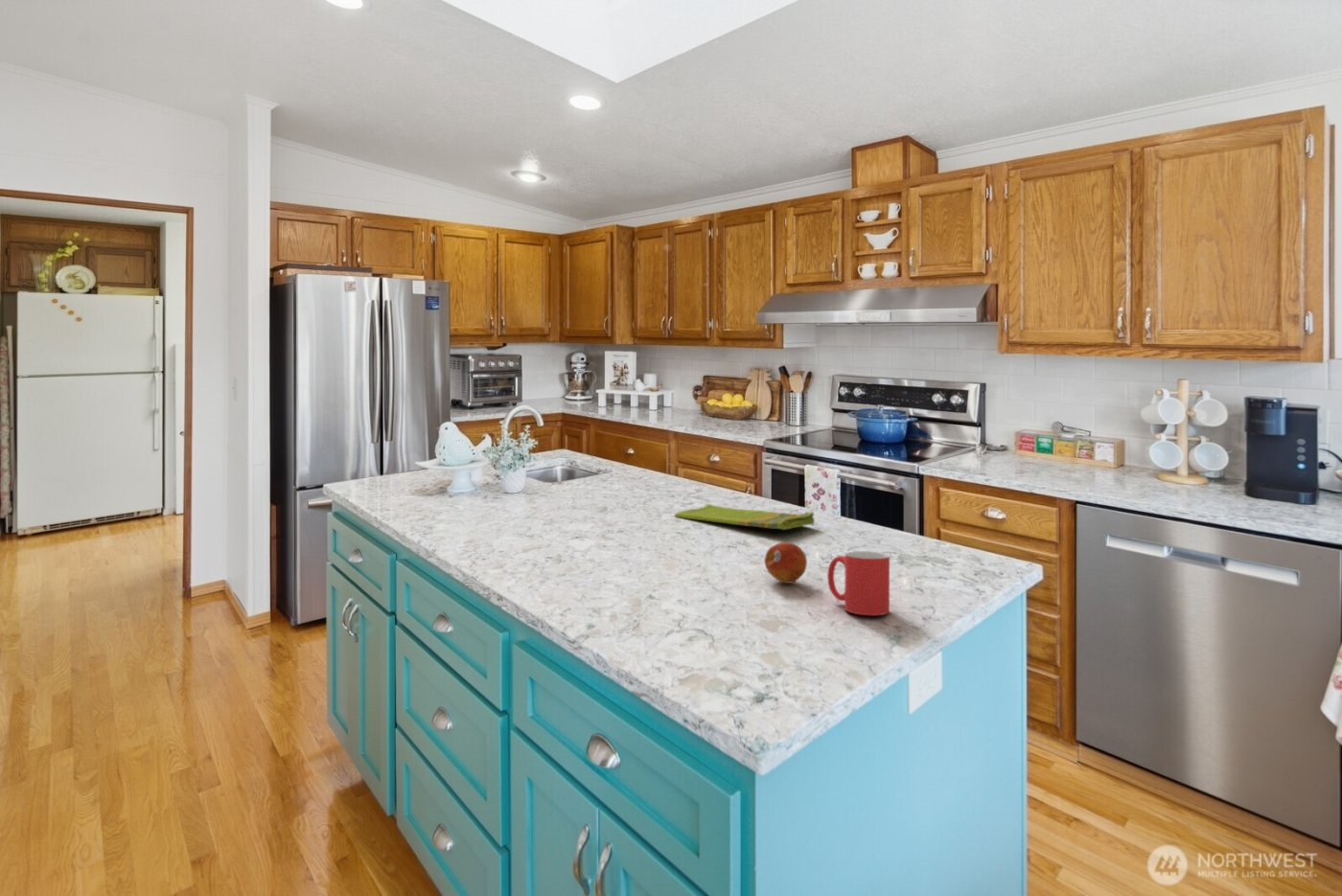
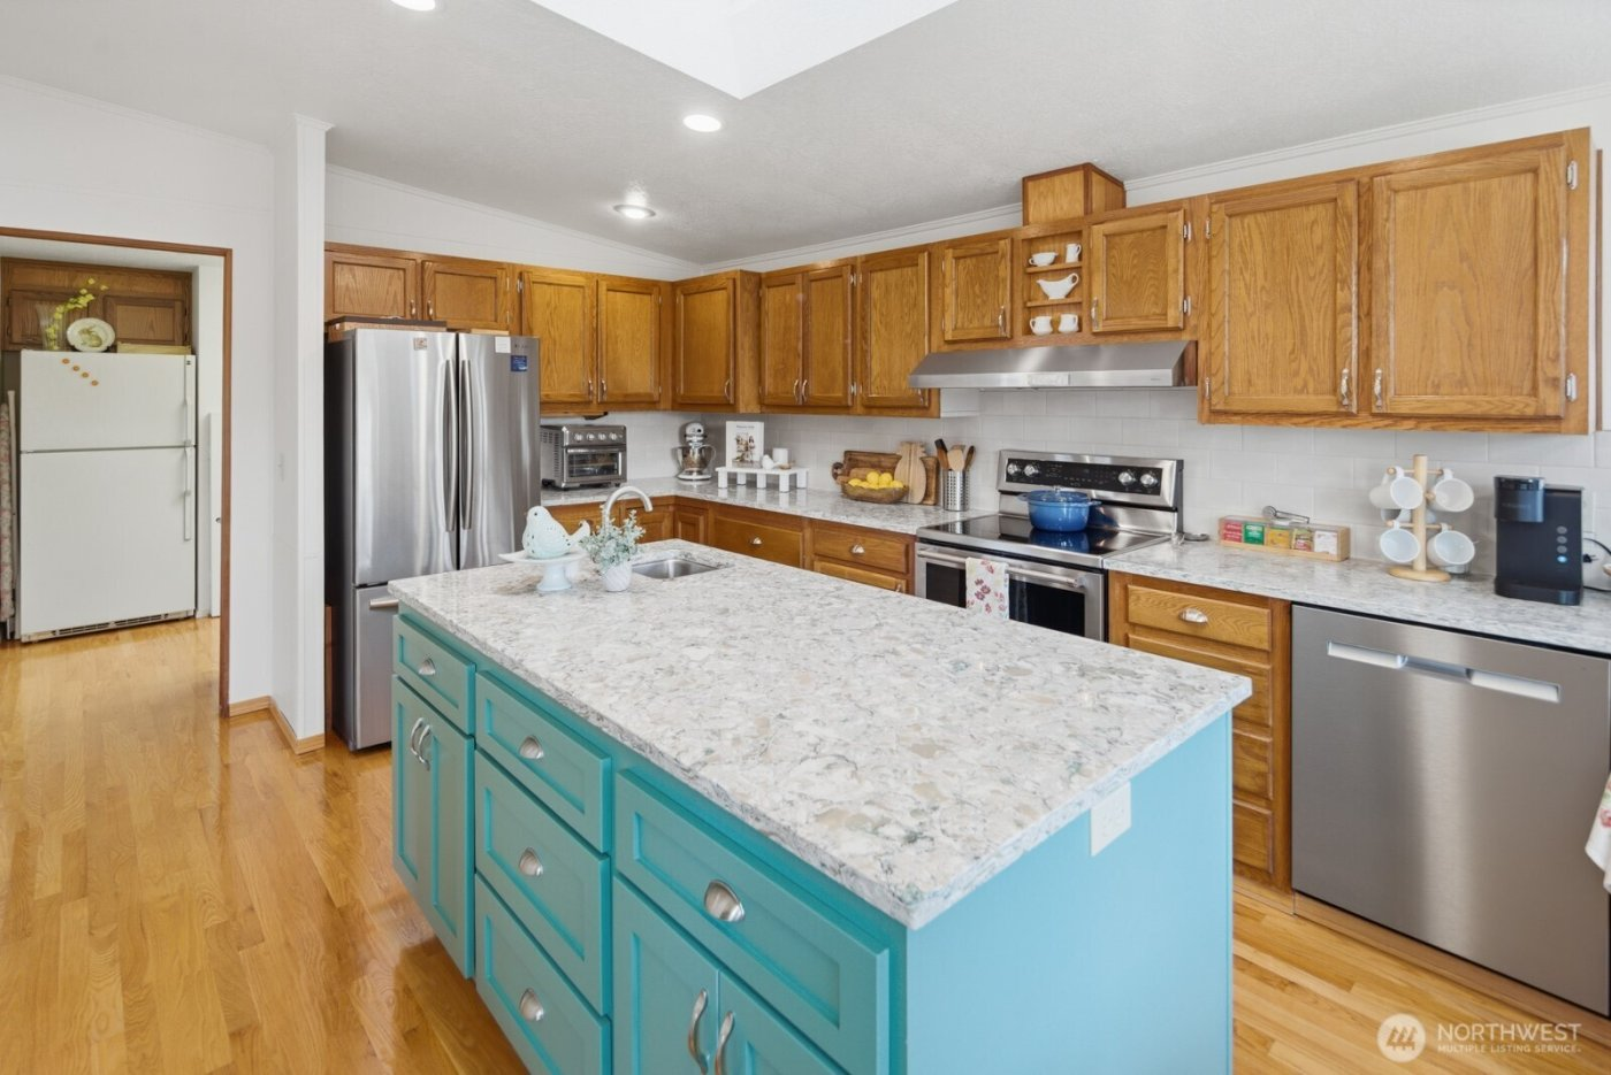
- fruit [764,541,808,585]
- mug [826,550,891,616]
- dish towel [674,503,816,531]
